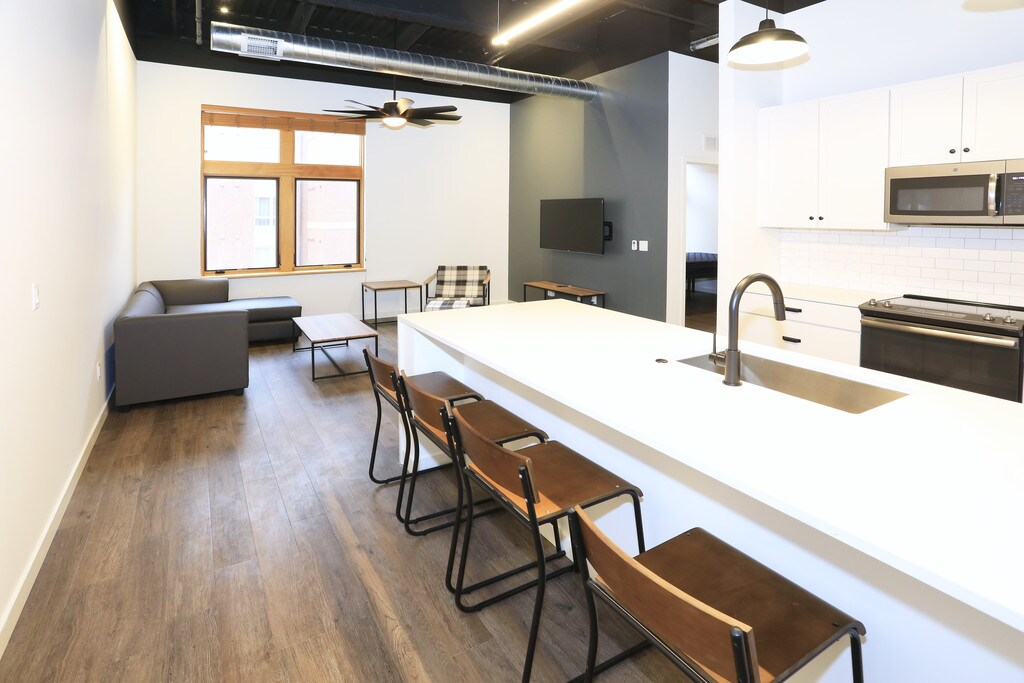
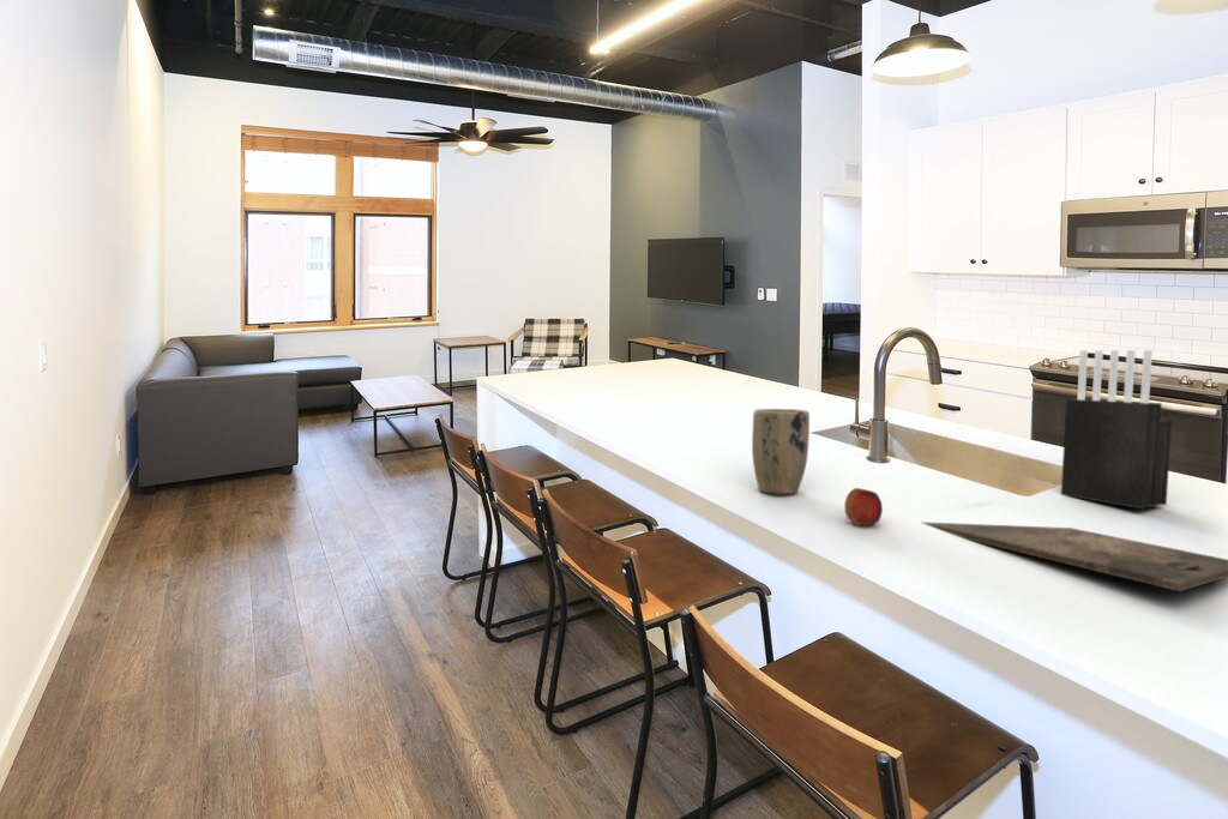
+ knife block [1060,349,1173,510]
+ plant pot [751,408,811,495]
+ fruit [843,487,884,526]
+ cutting board [919,520,1228,592]
